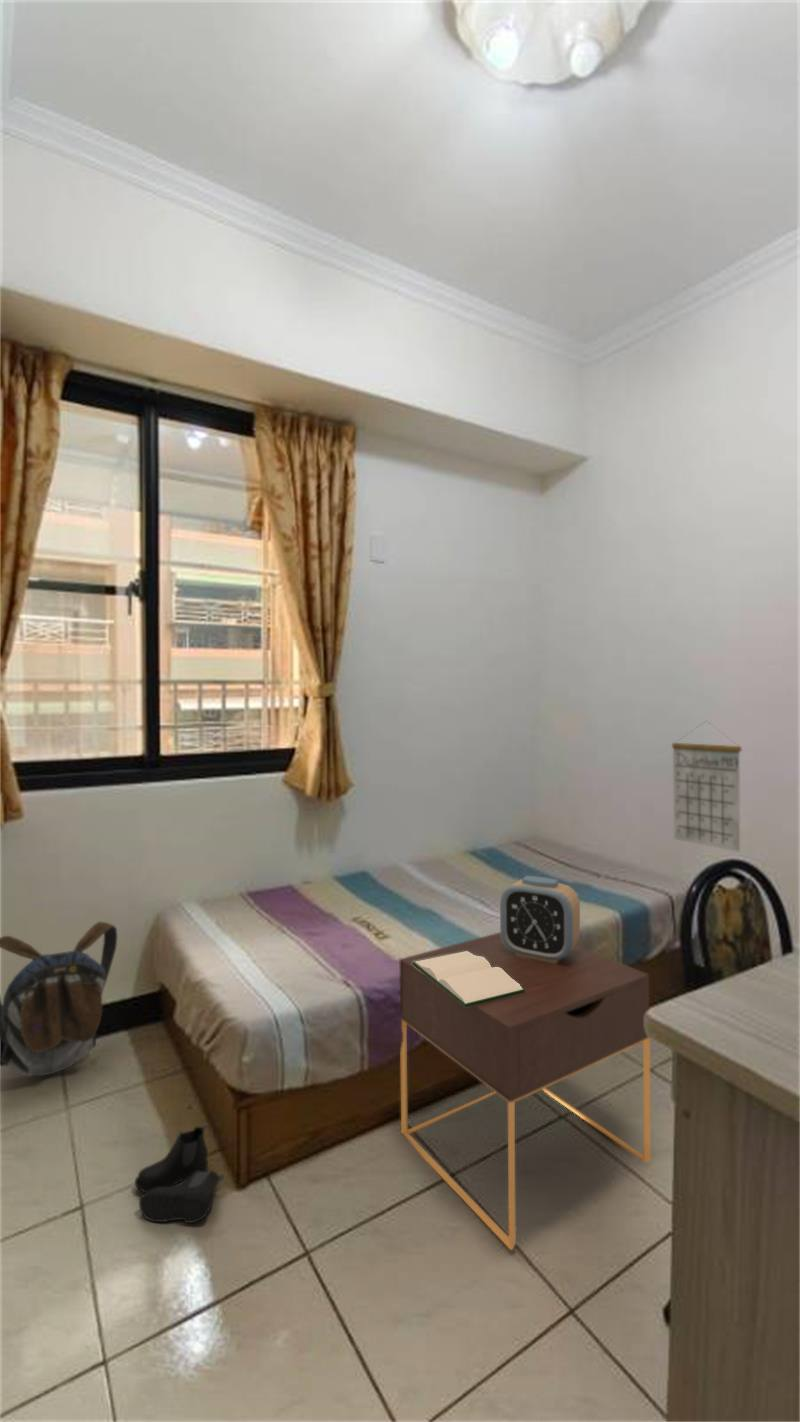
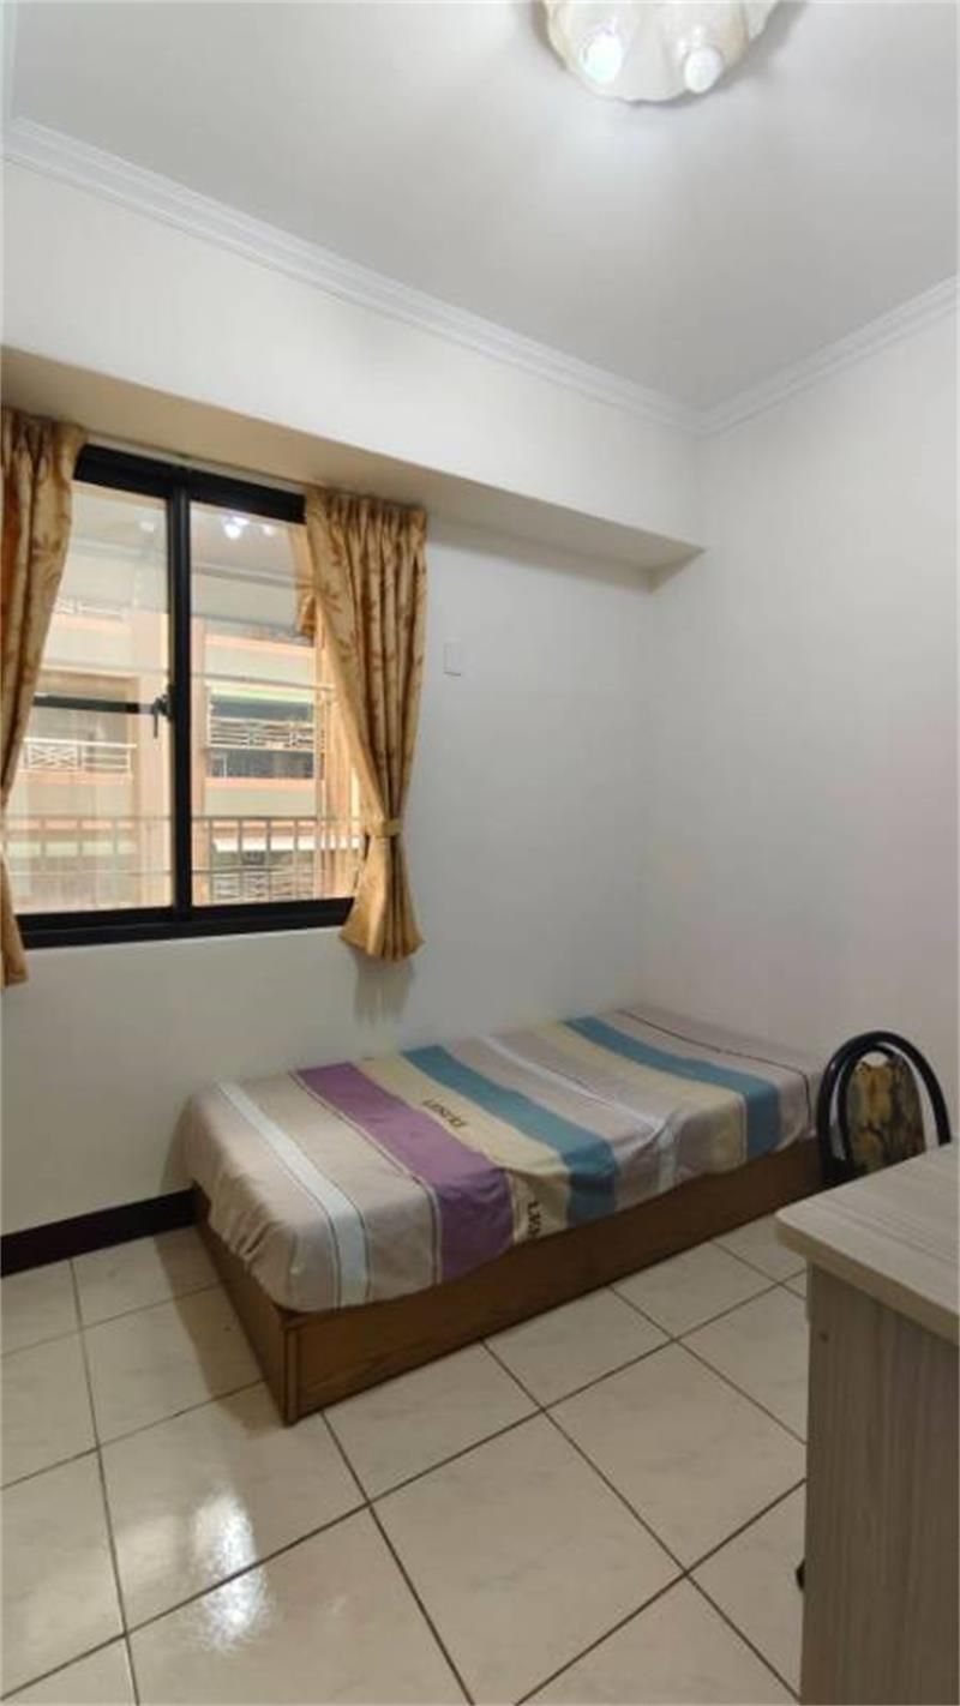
- boots [134,1122,225,1224]
- nightstand [399,931,652,1252]
- calendar [671,720,742,853]
- backpack [0,921,118,1078]
- hardback book [412,951,525,1008]
- alarm clock [499,875,581,964]
